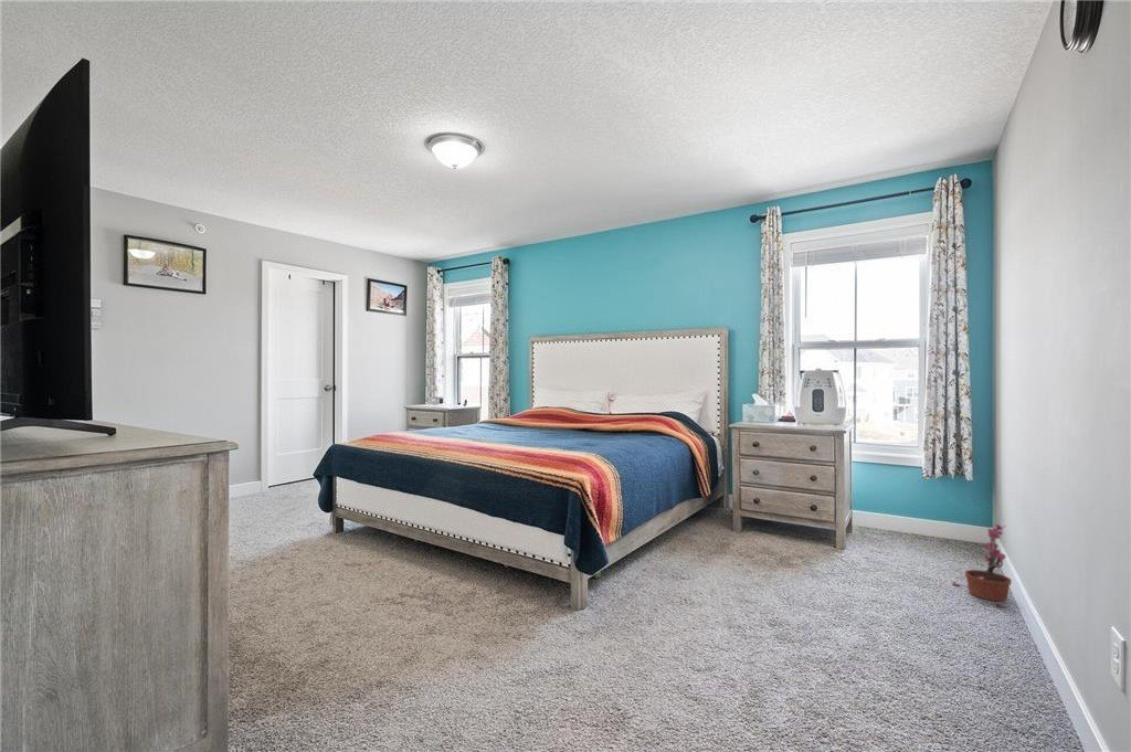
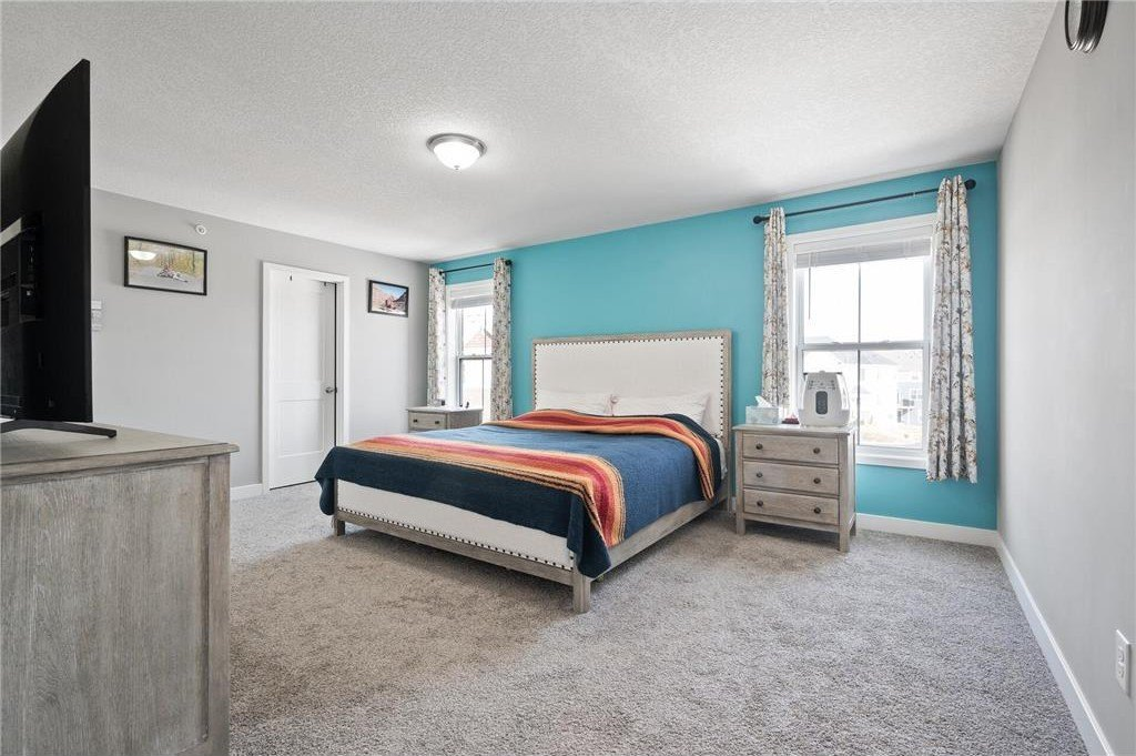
- potted plant [951,523,1013,607]
